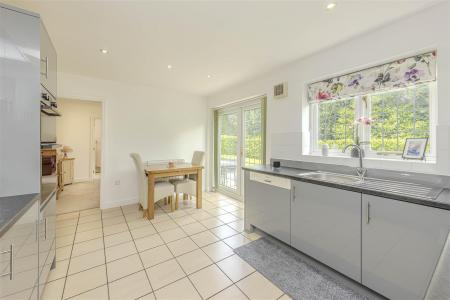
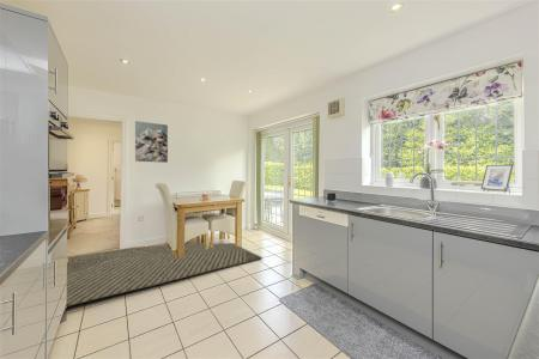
+ rug [65,242,264,308]
+ wall art [134,120,169,164]
